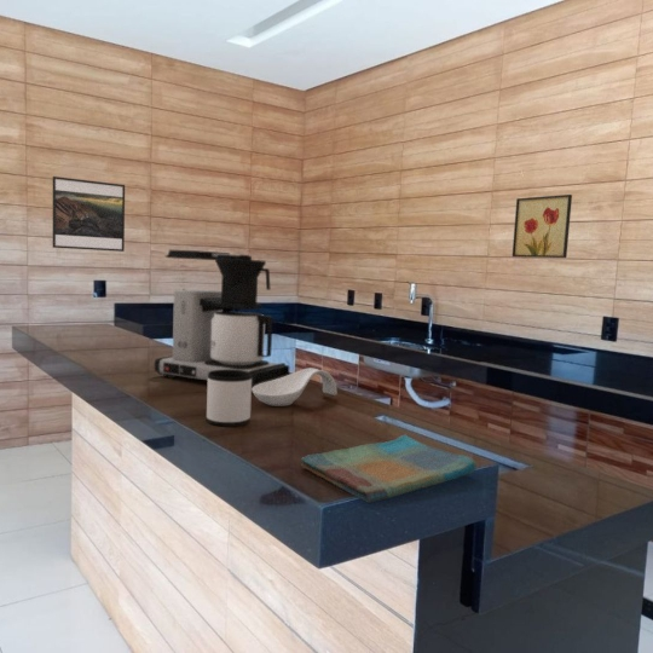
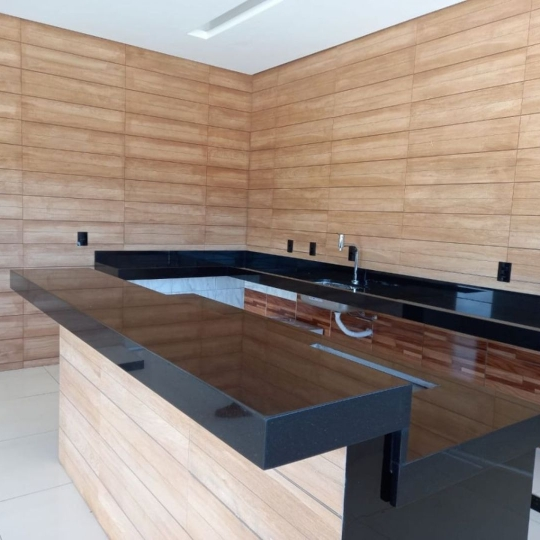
- wall art [512,193,573,259]
- dish towel [300,433,478,504]
- coffee maker [154,249,290,388]
- spoon rest [252,366,339,408]
- mug [206,370,253,428]
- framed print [52,175,126,253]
